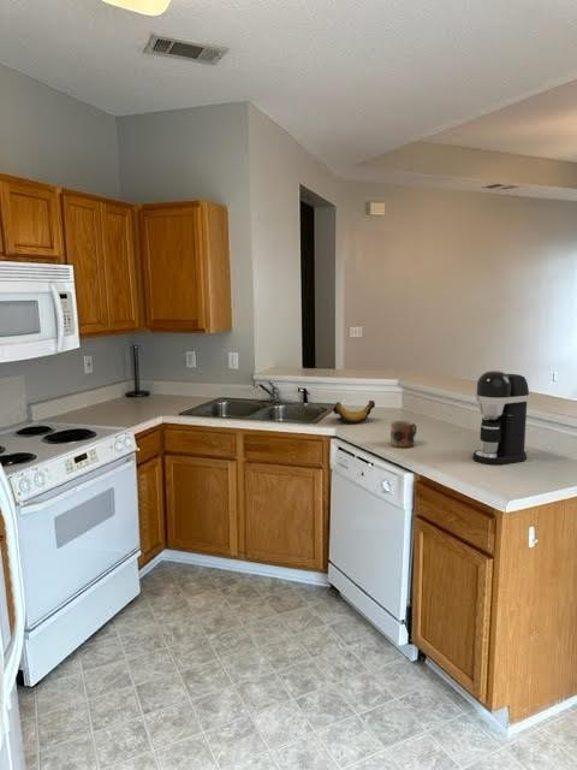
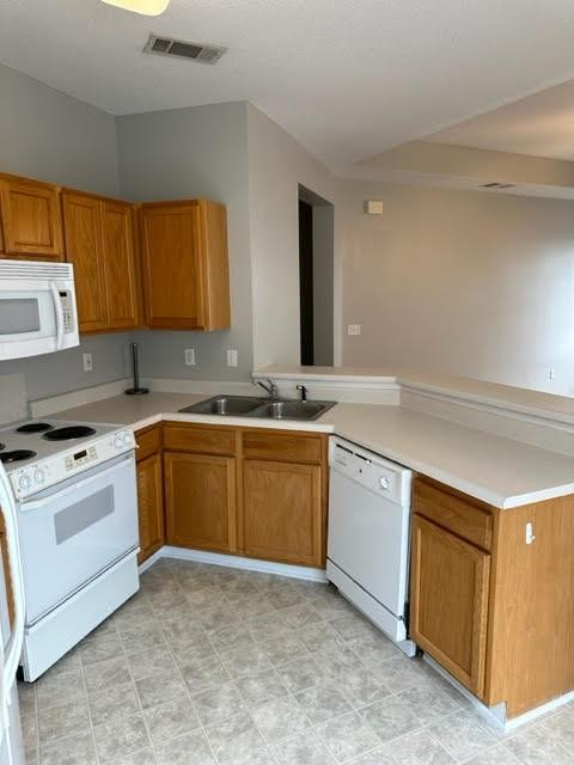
- mug [389,419,418,449]
- coffee maker [471,369,530,466]
- banana bunch [332,399,376,424]
